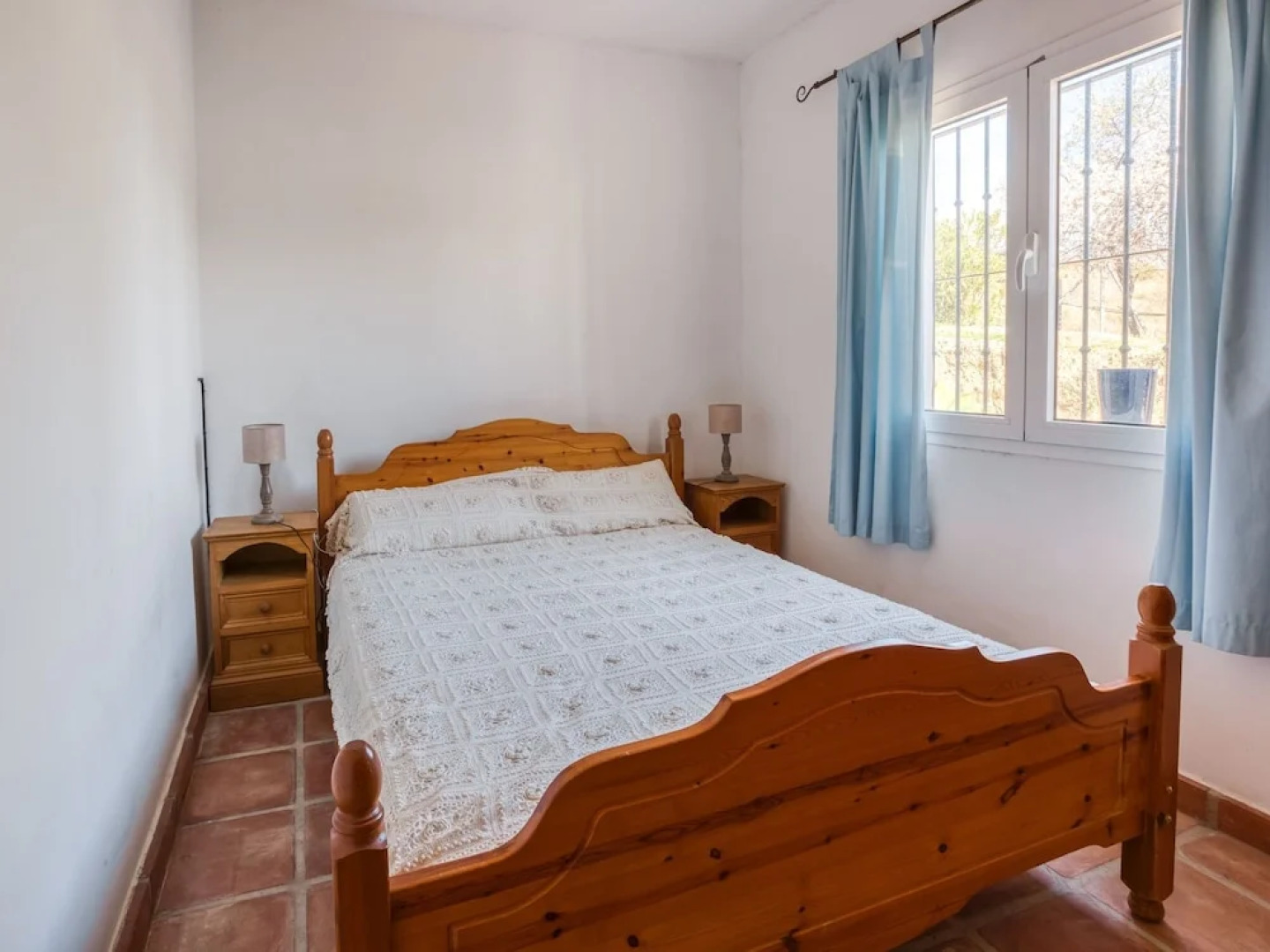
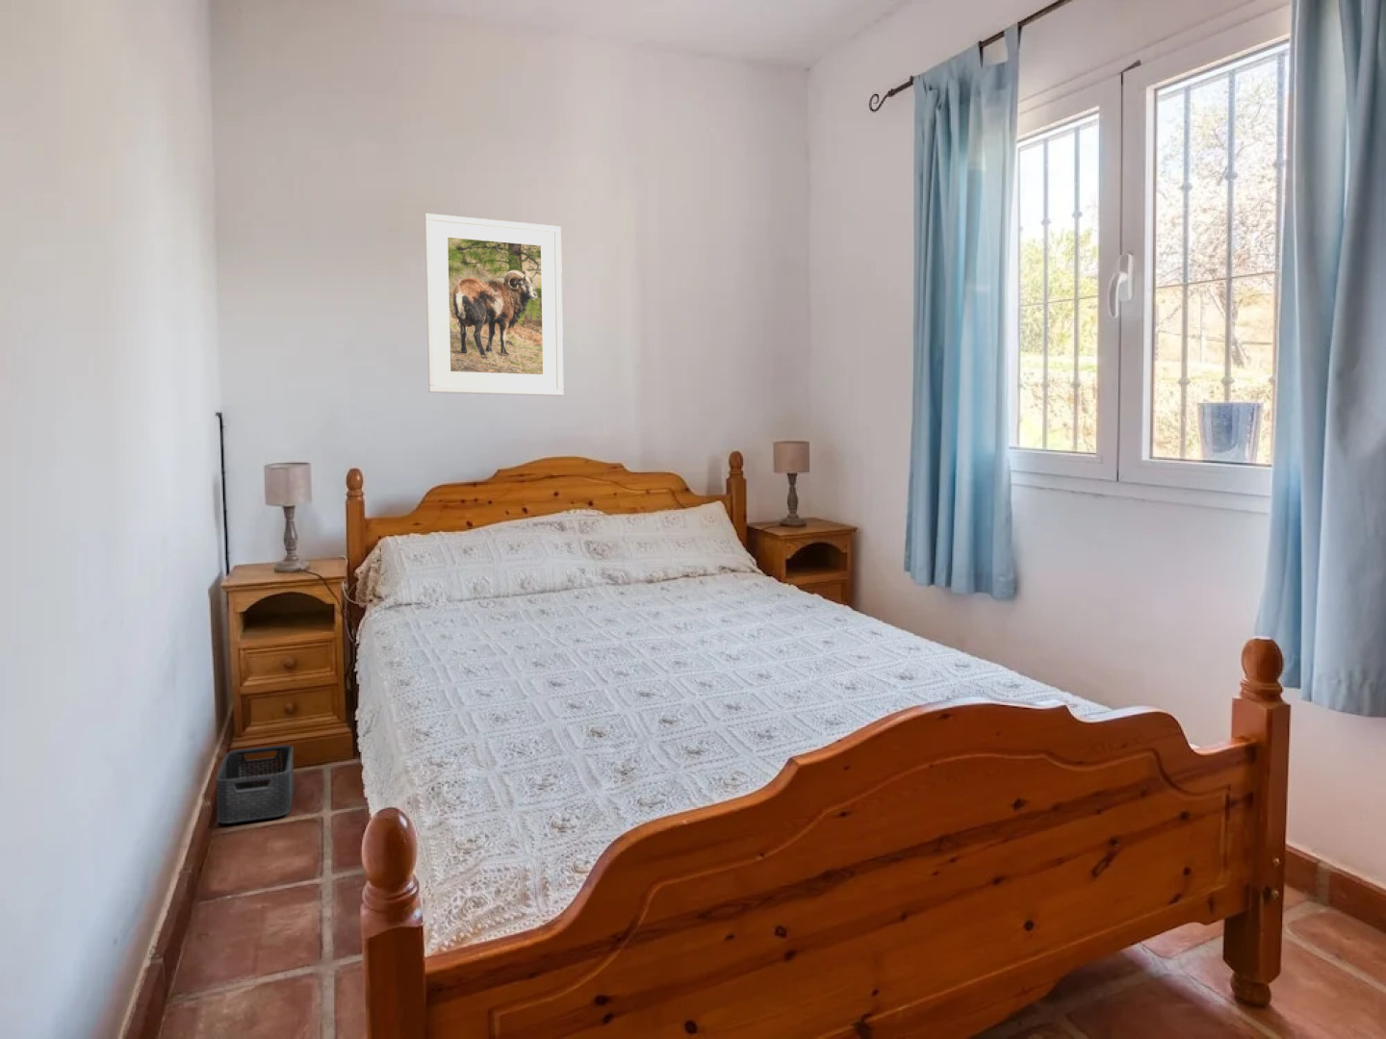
+ storage bin [216,744,296,824]
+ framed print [423,213,564,396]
